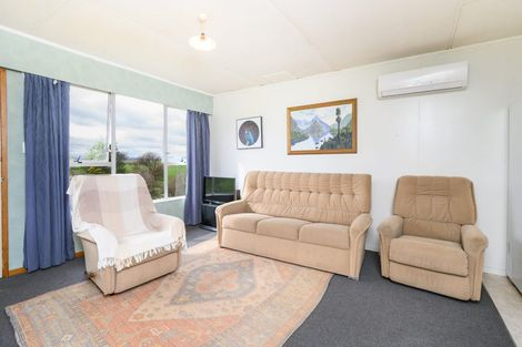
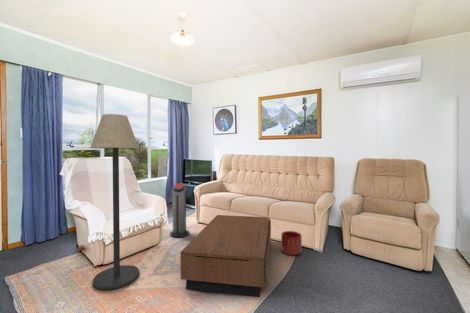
+ coffee table [180,214,272,298]
+ planter [280,230,303,256]
+ air purifier [169,182,190,238]
+ floor lamp [89,113,140,290]
